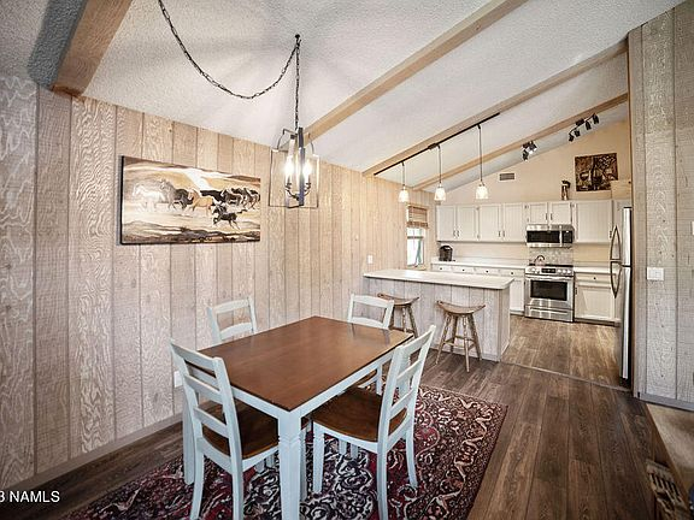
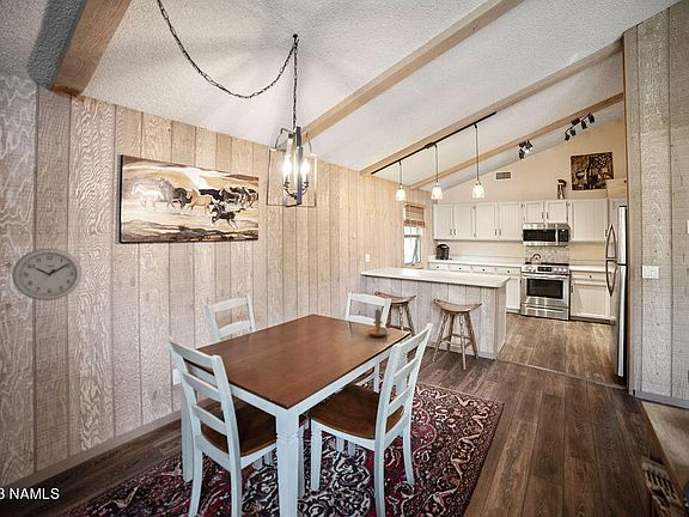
+ candle [367,308,390,337]
+ wall clock [11,248,83,302]
